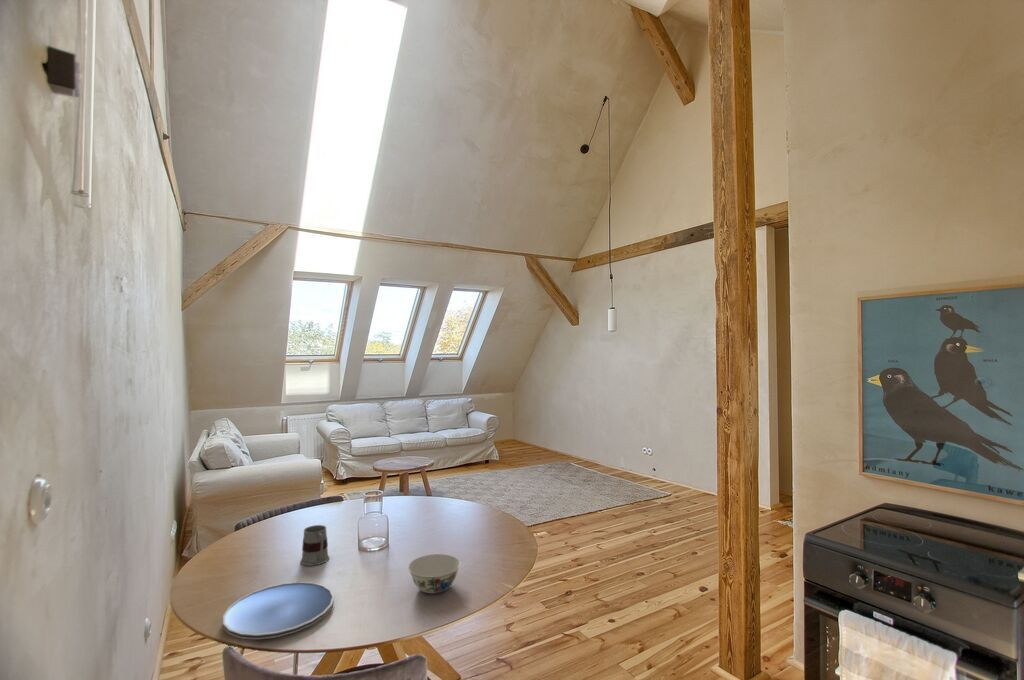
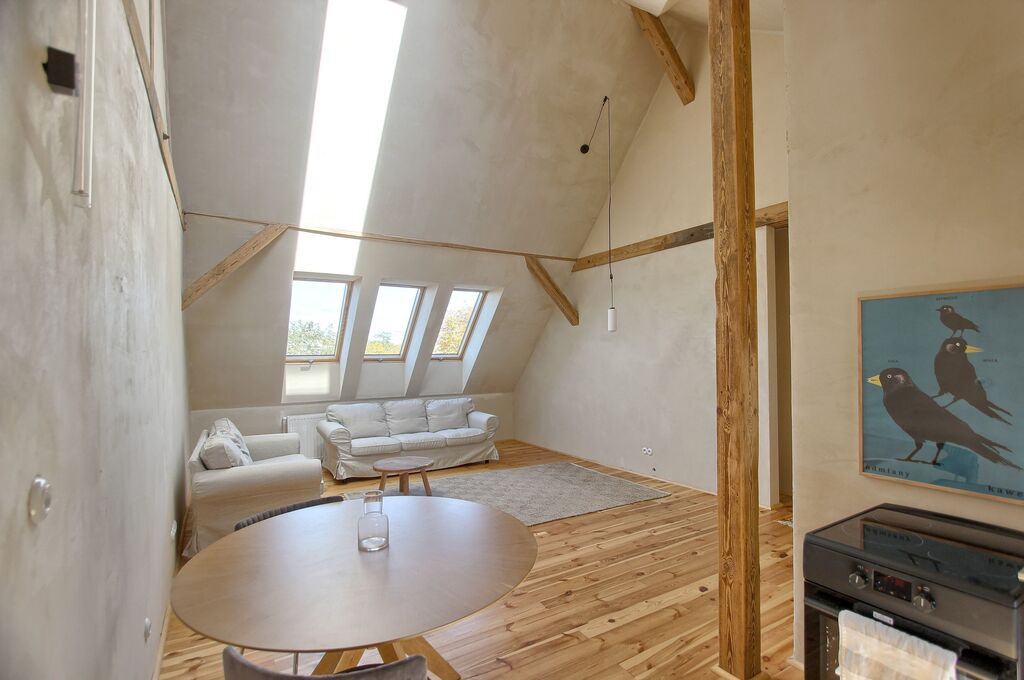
- mug [299,524,330,567]
- chinaware [407,553,461,595]
- plate [222,581,335,640]
